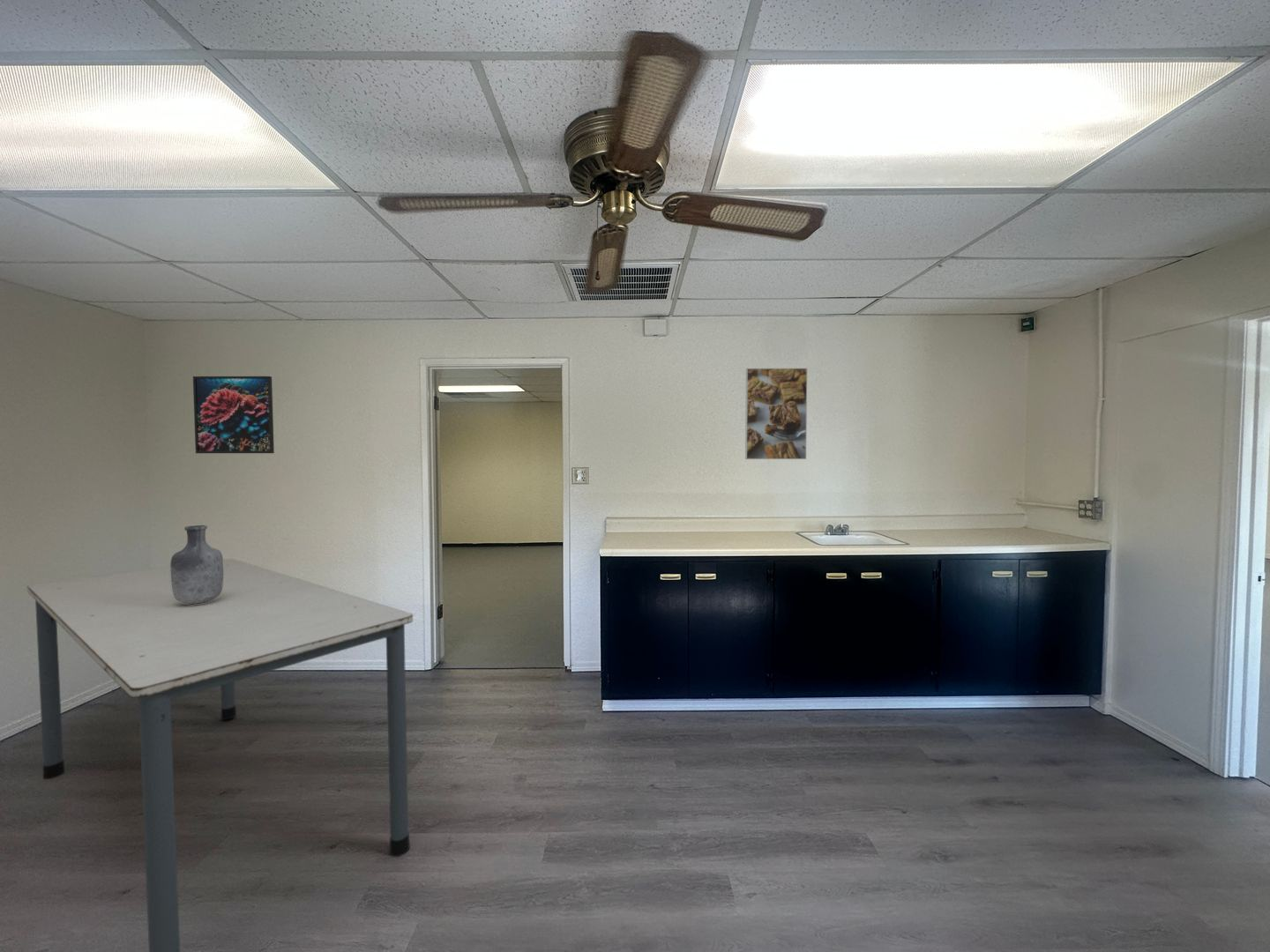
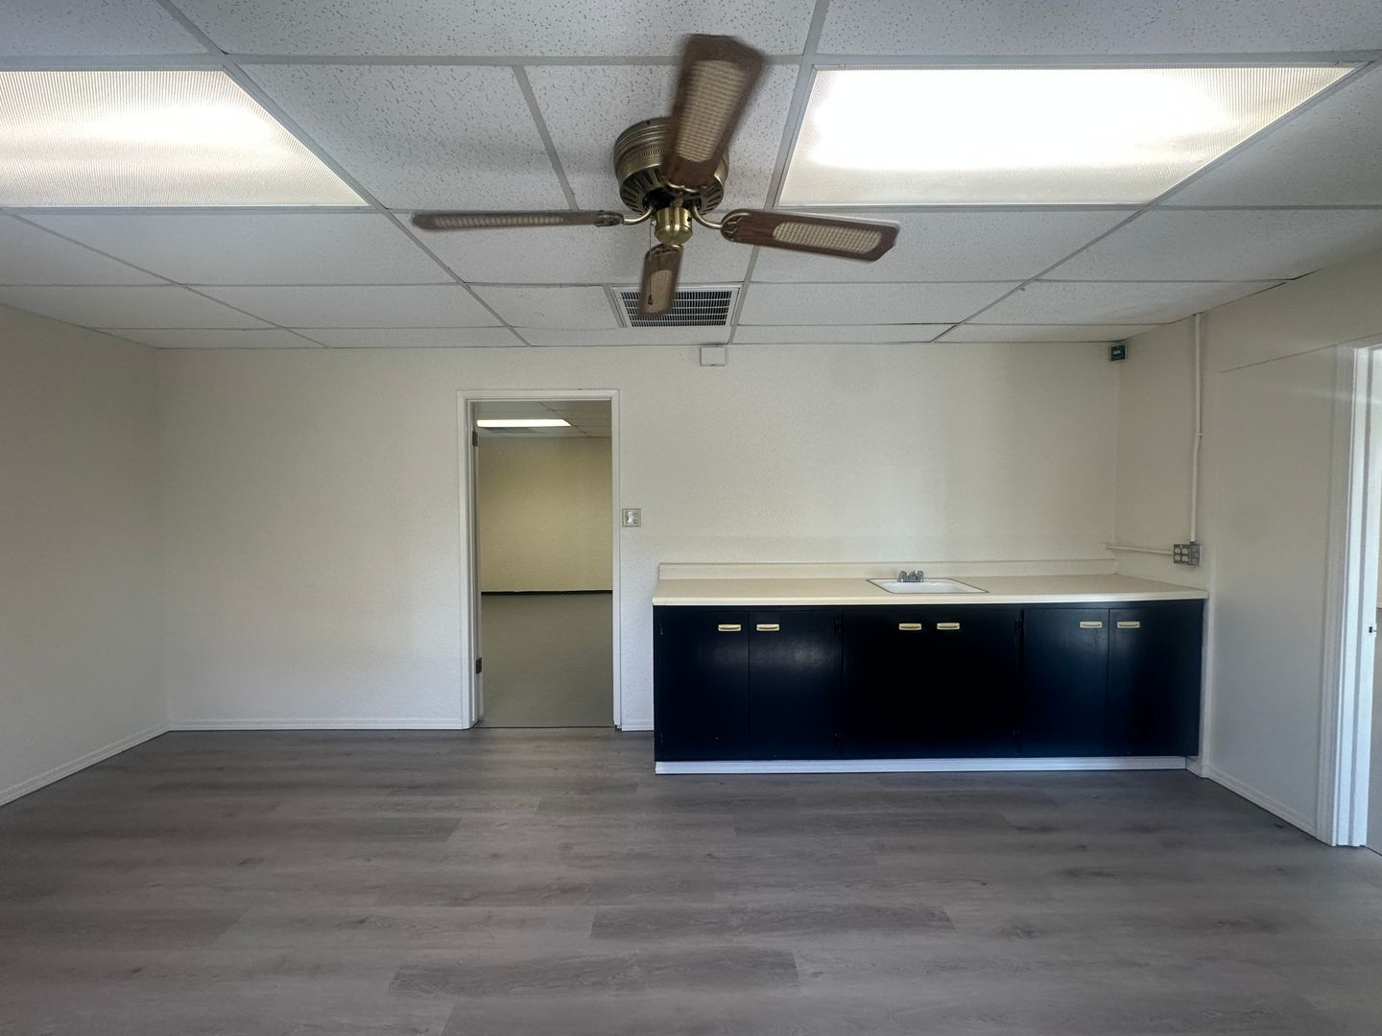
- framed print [744,368,808,460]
- dining table [26,558,414,952]
- vase [169,524,224,605]
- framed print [192,376,275,454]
